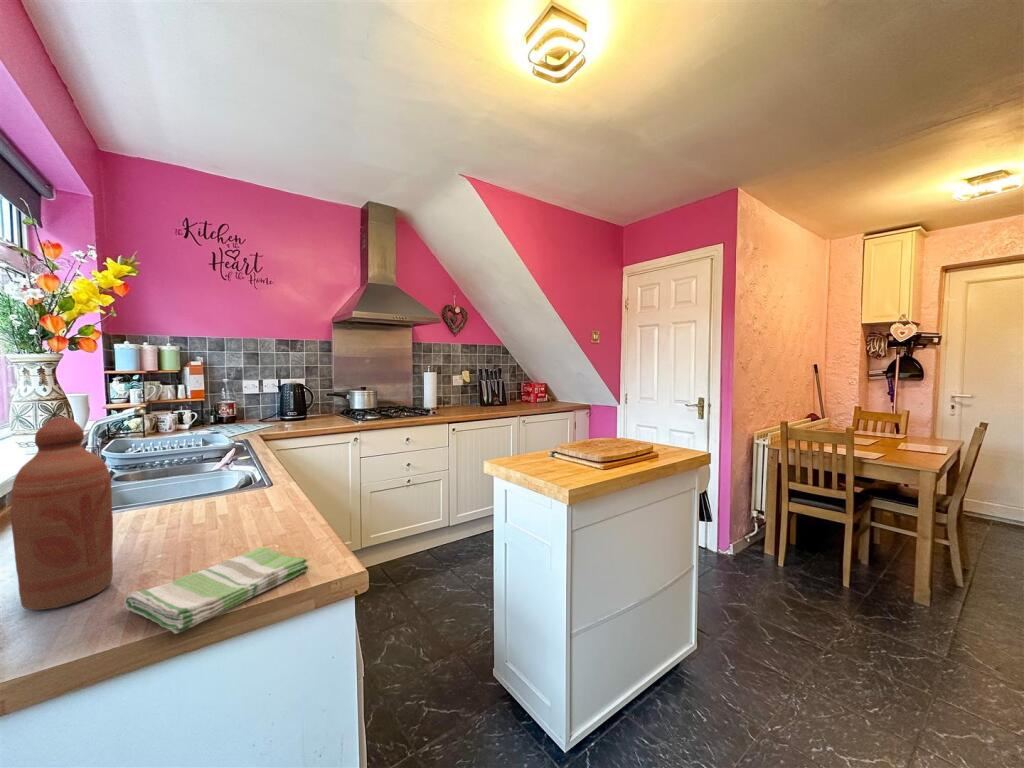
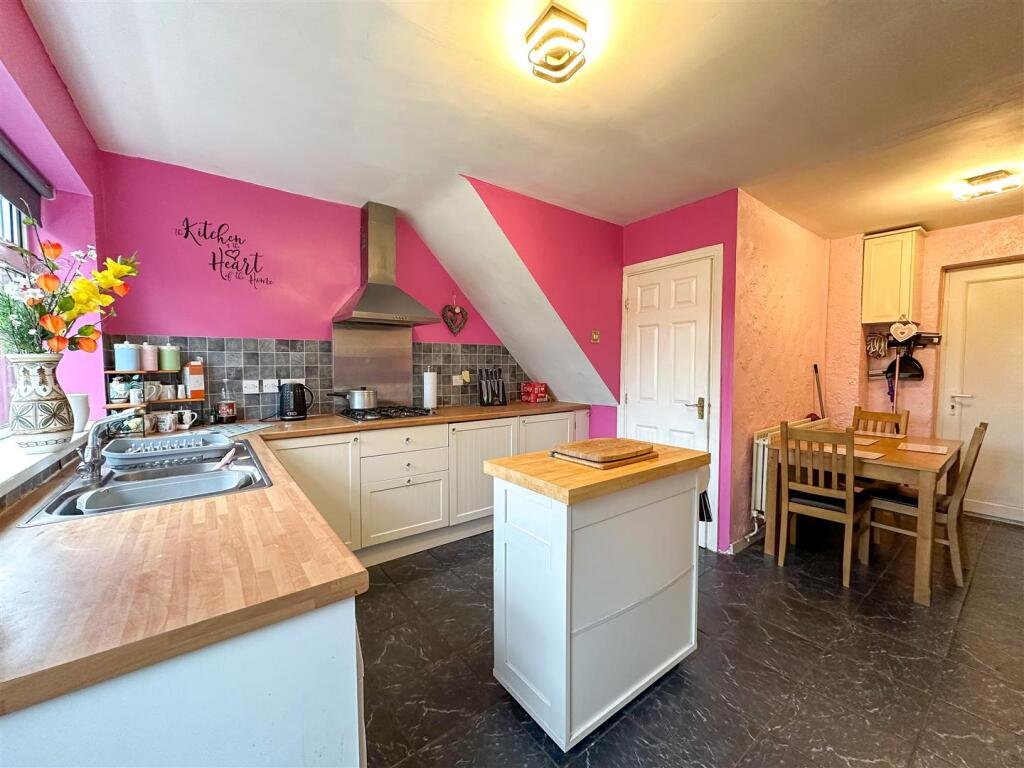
- bottle [10,416,114,611]
- dish towel [123,547,309,635]
